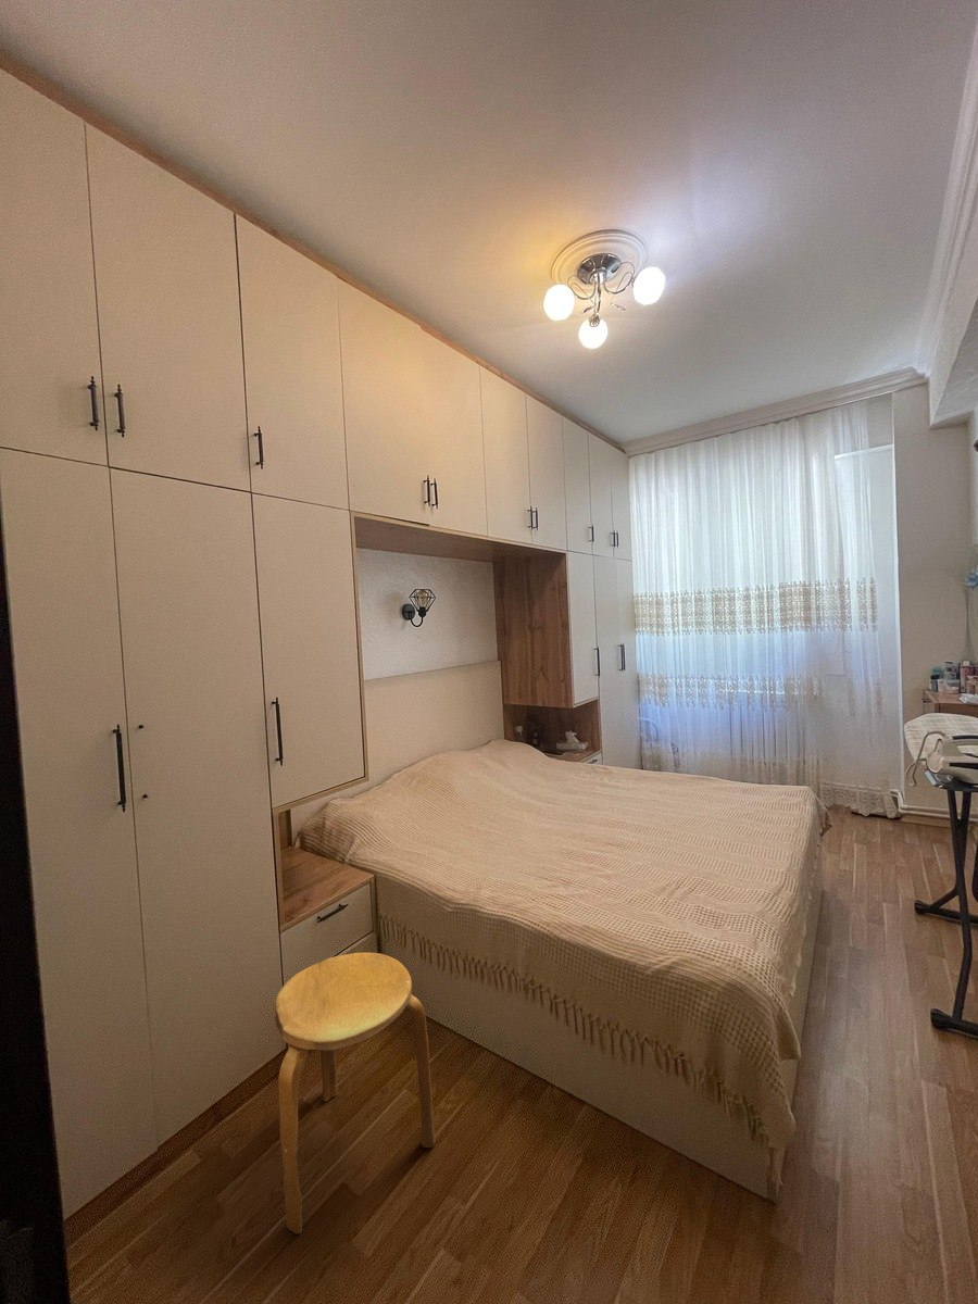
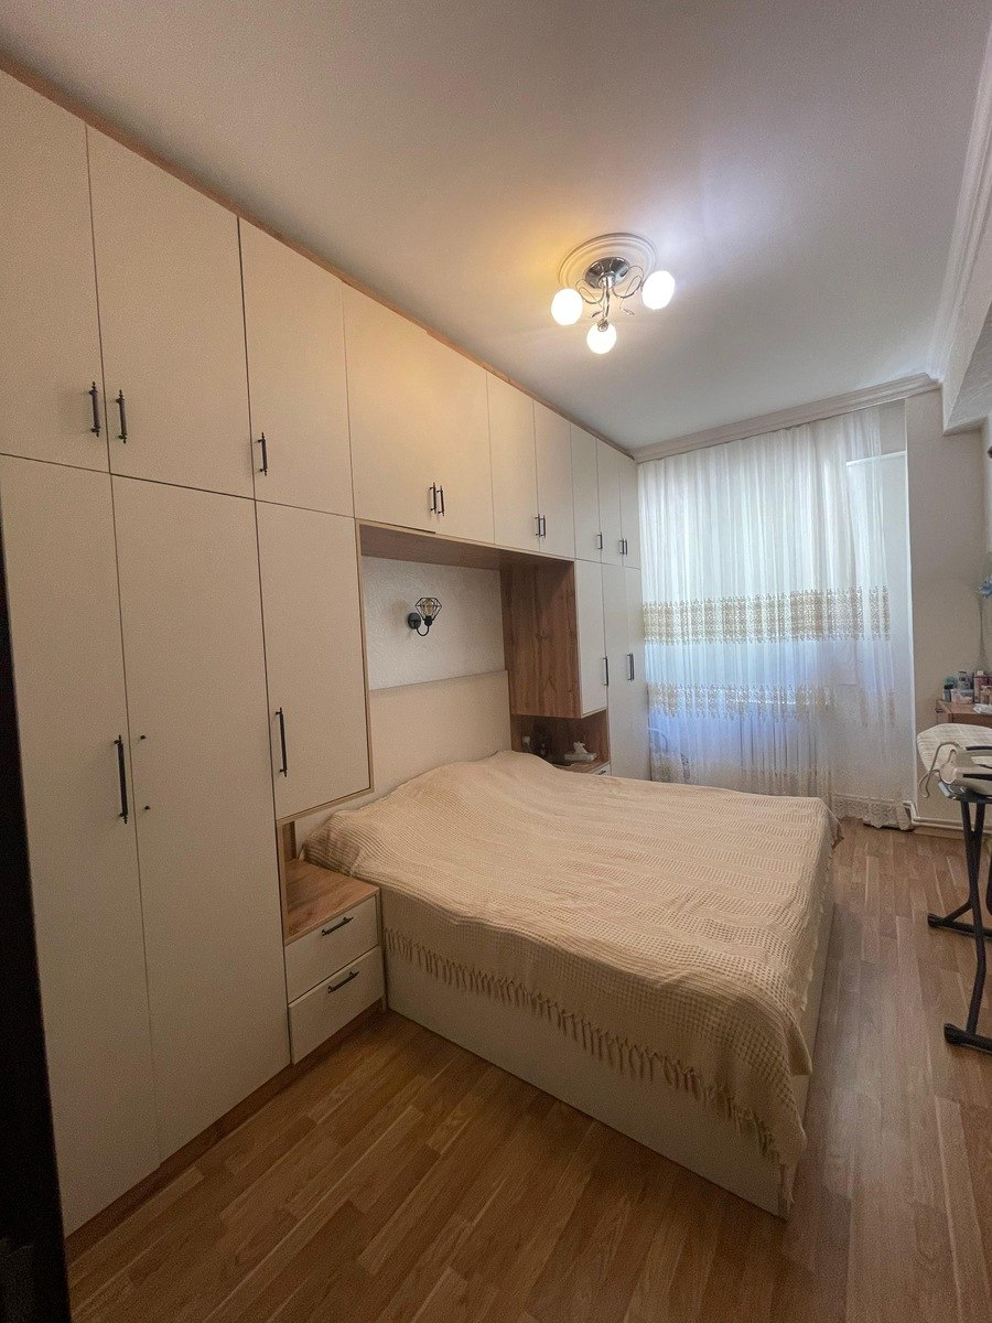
- stool [274,952,436,1236]
